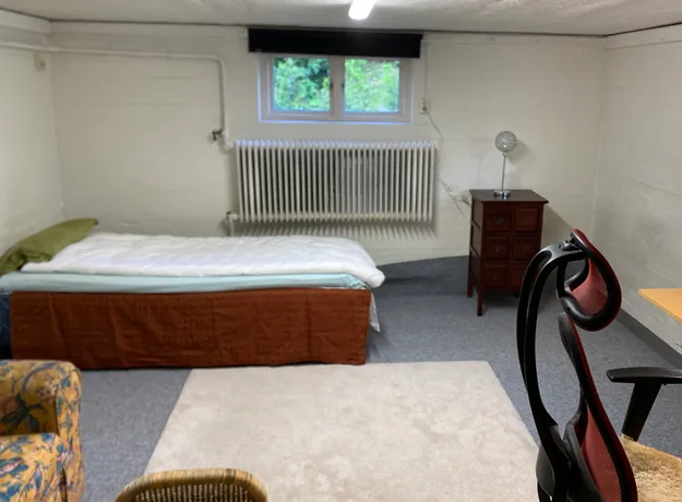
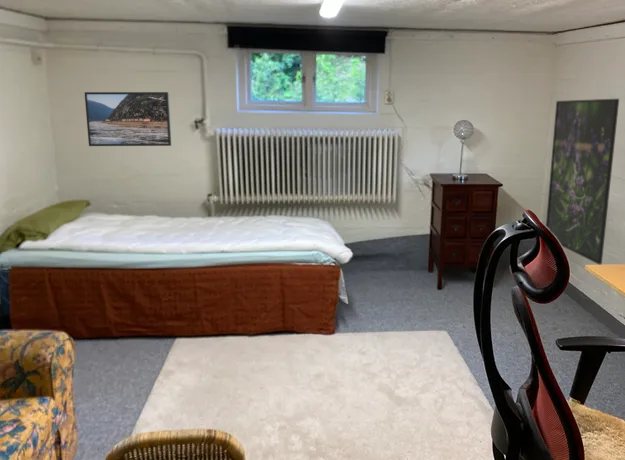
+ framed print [84,91,172,147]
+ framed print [545,98,620,265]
